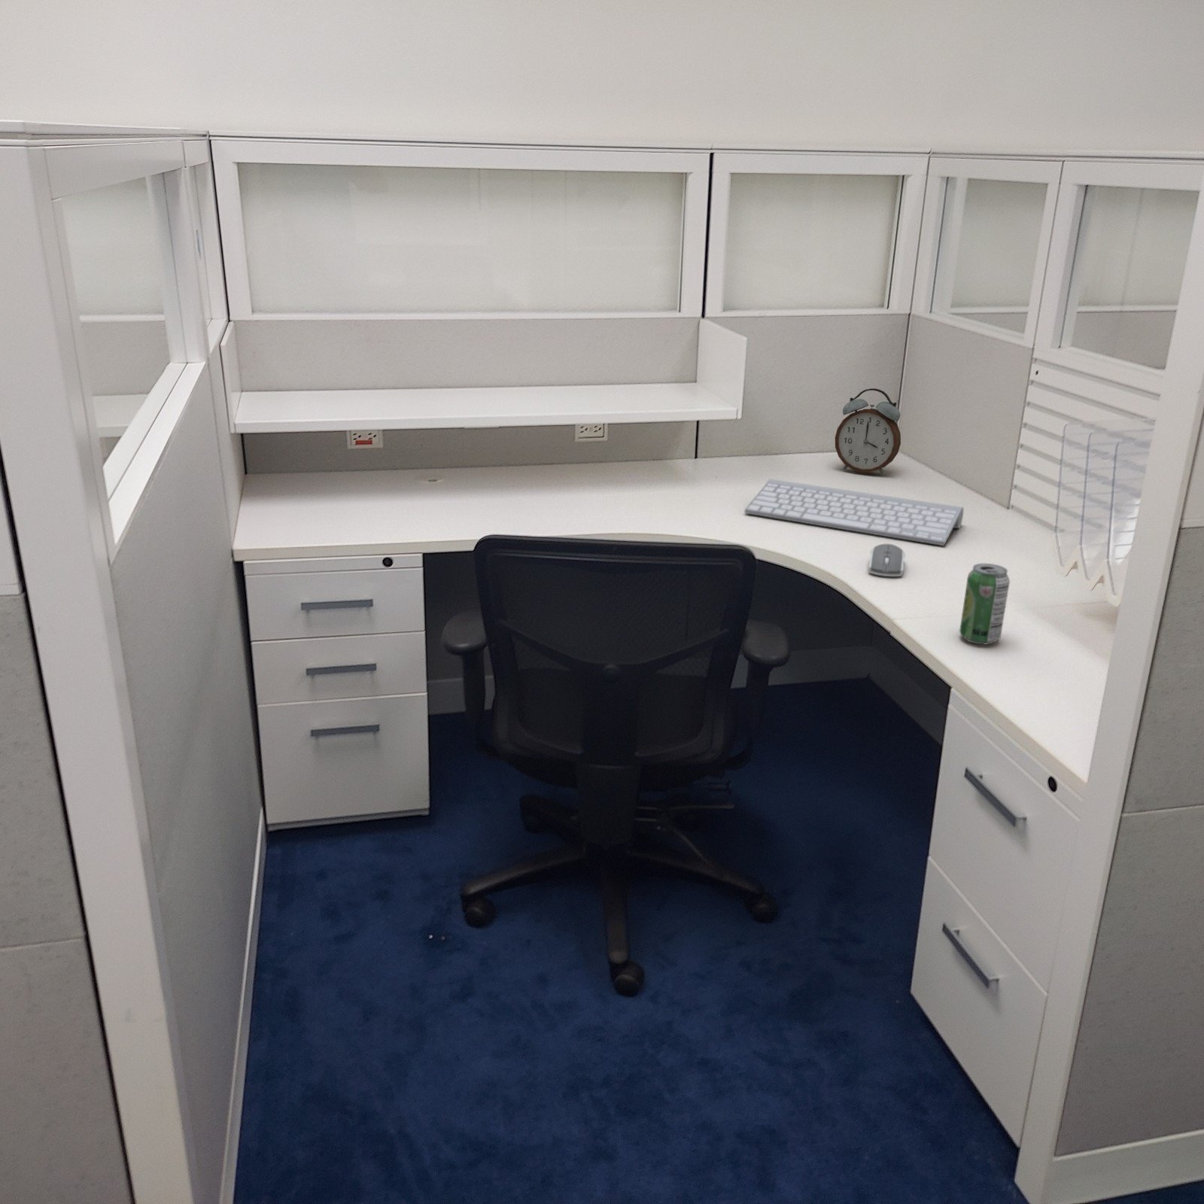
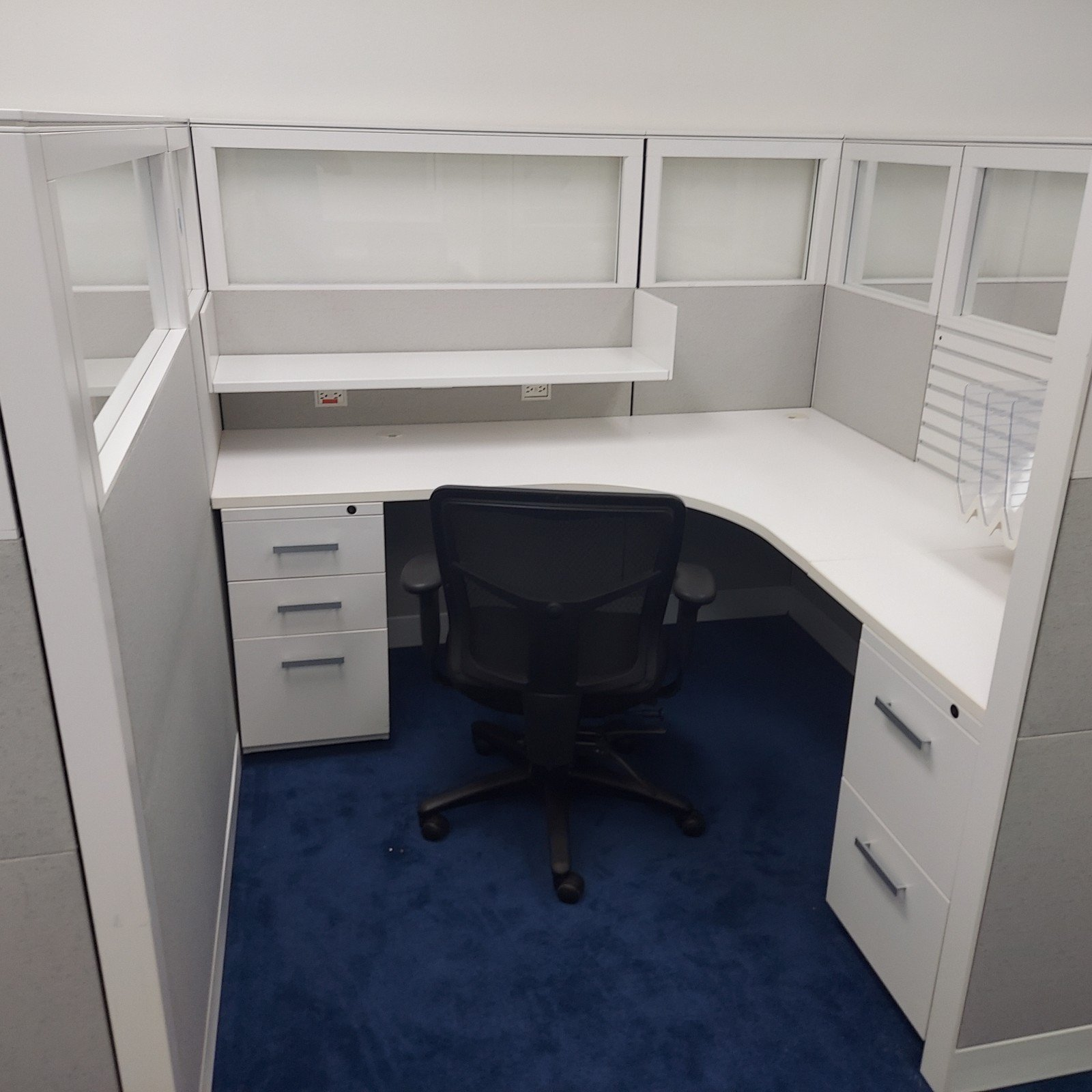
- beverage can [959,563,1011,645]
- computer mouse [868,544,906,577]
- keyboard [744,477,964,546]
- alarm clock [835,387,902,475]
